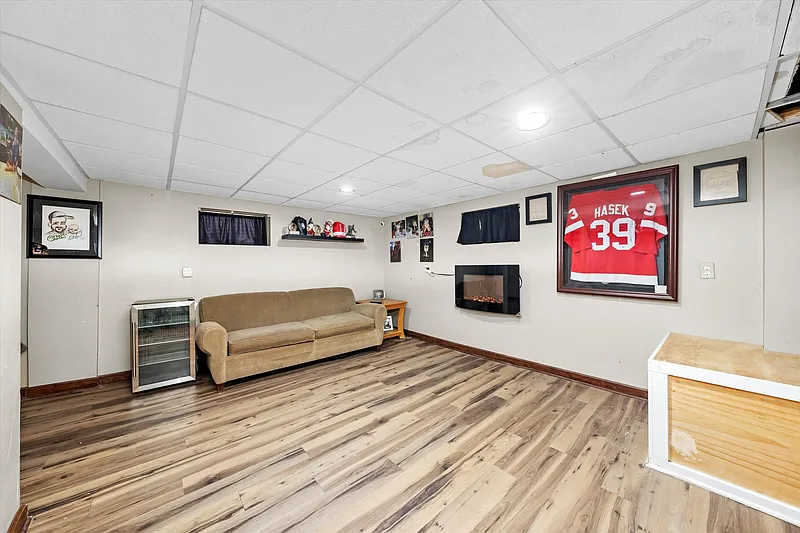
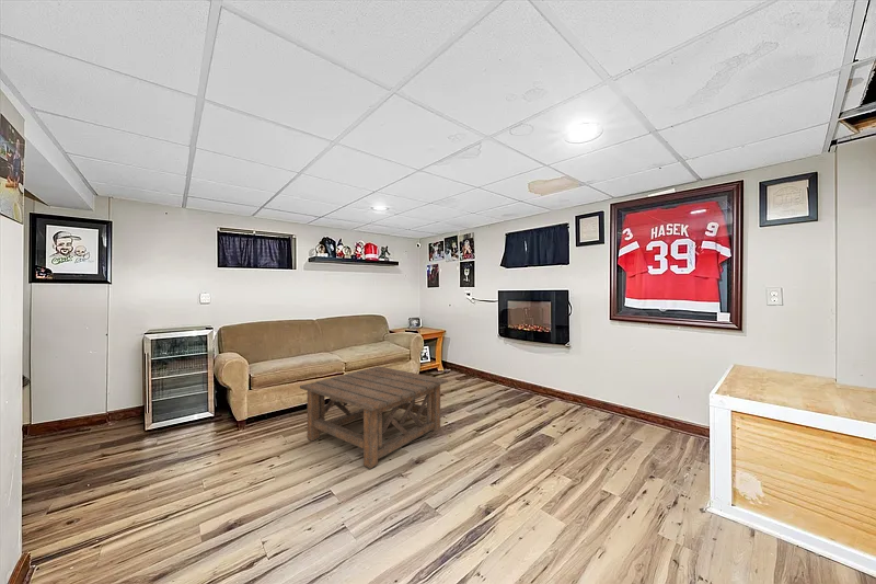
+ coffee table [299,365,449,469]
